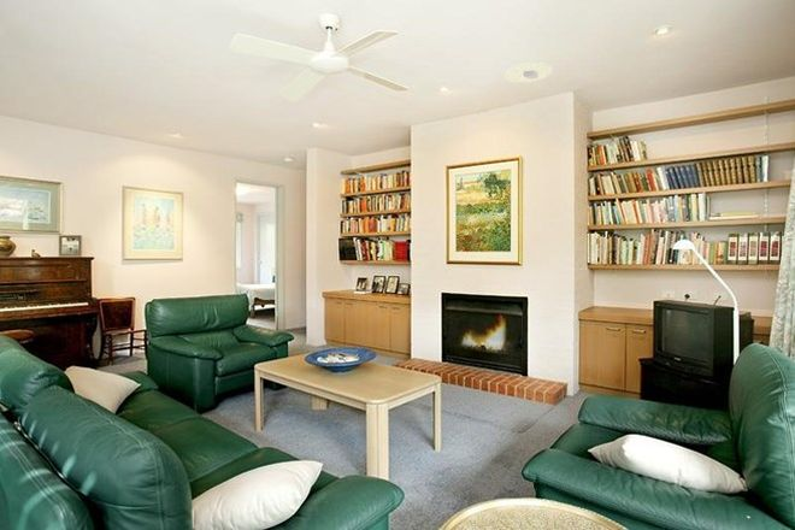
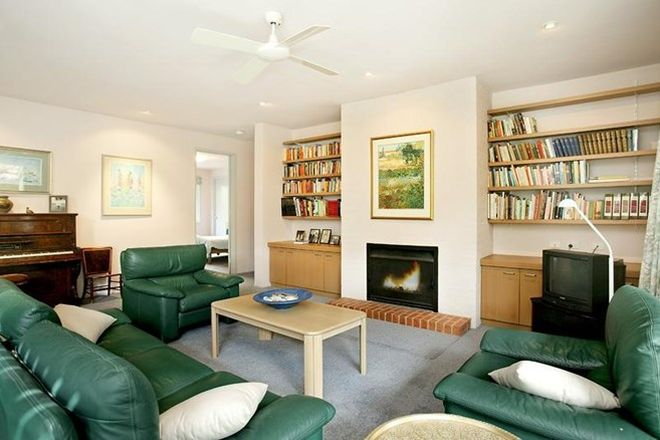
- recessed light [504,61,554,84]
